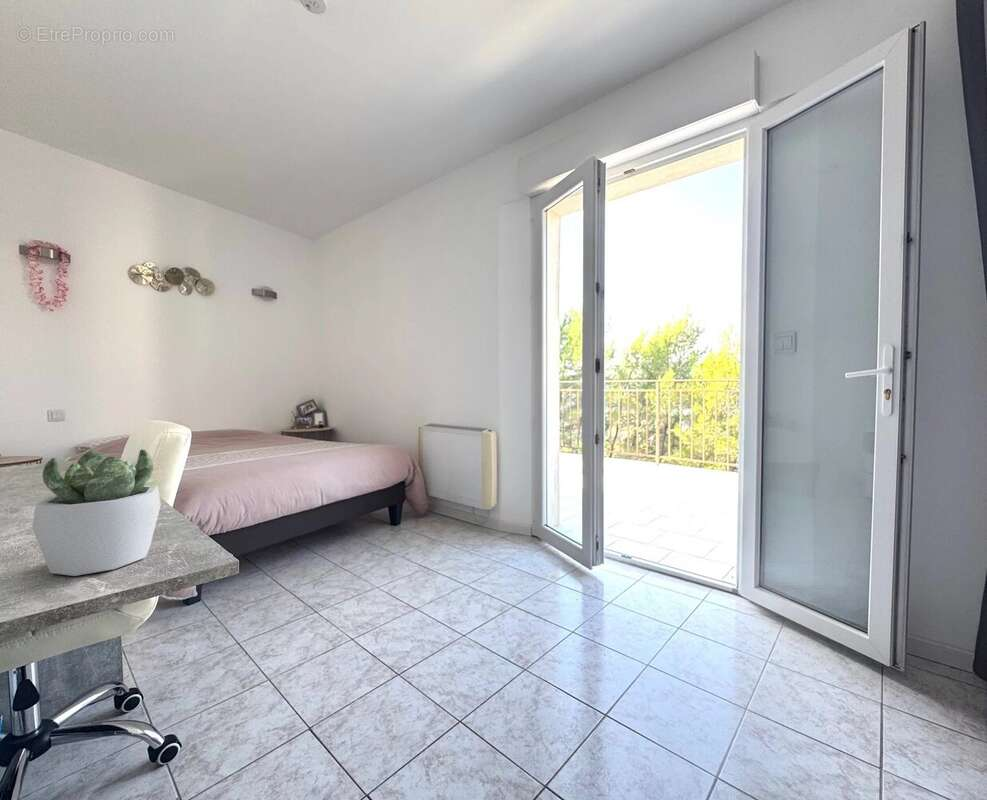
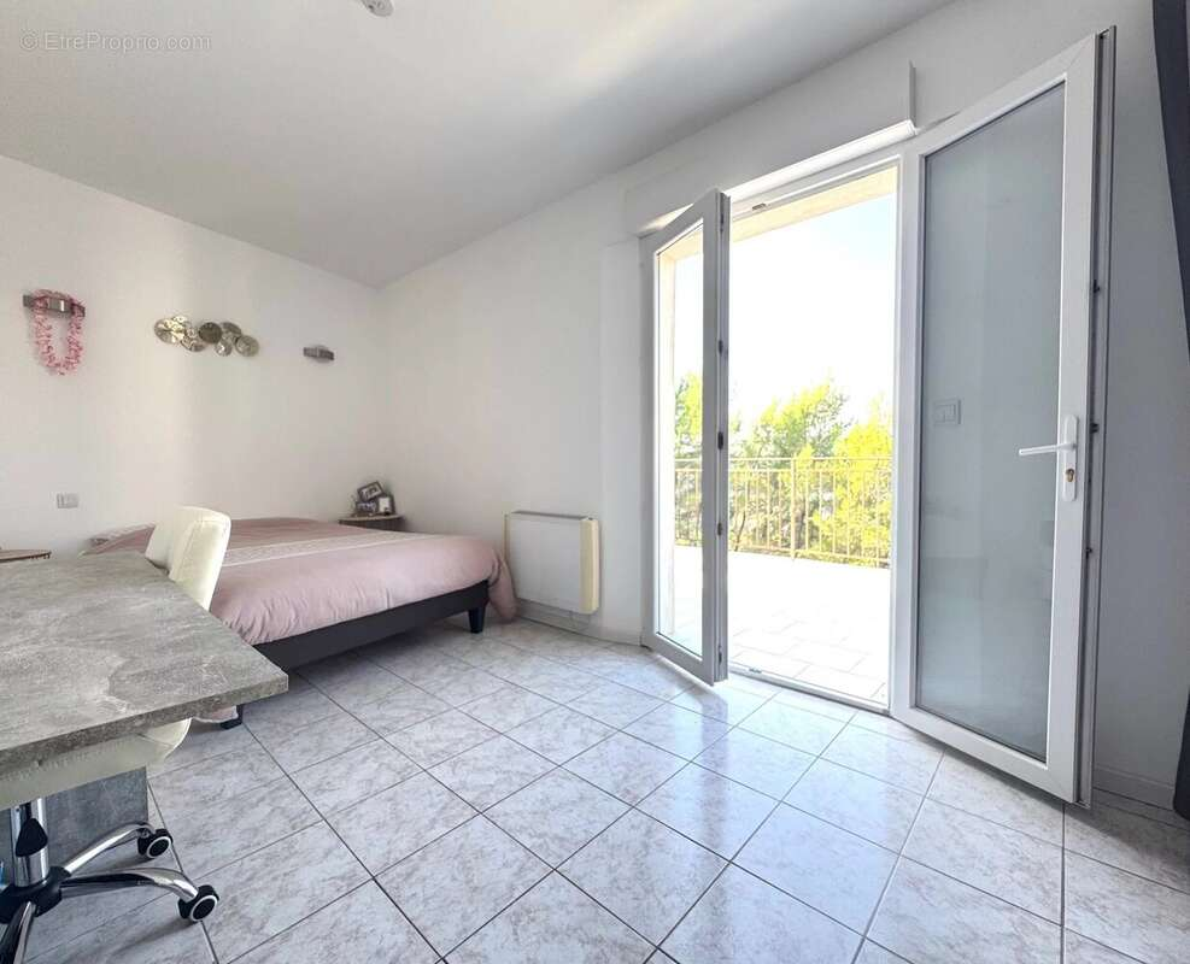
- succulent plant [31,449,162,577]
